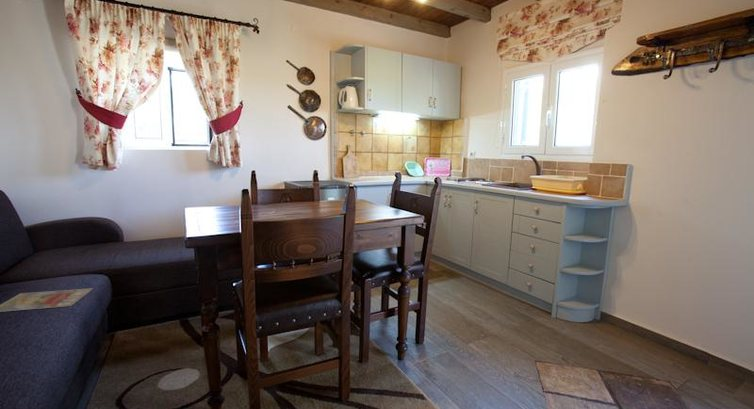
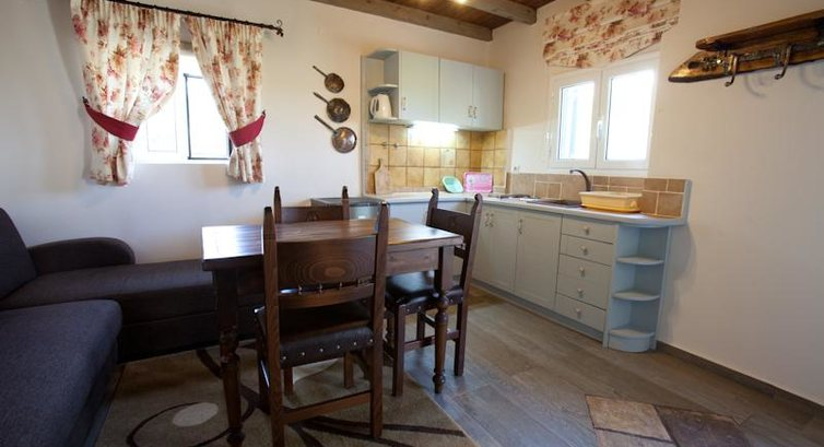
- magazine [0,287,94,313]
